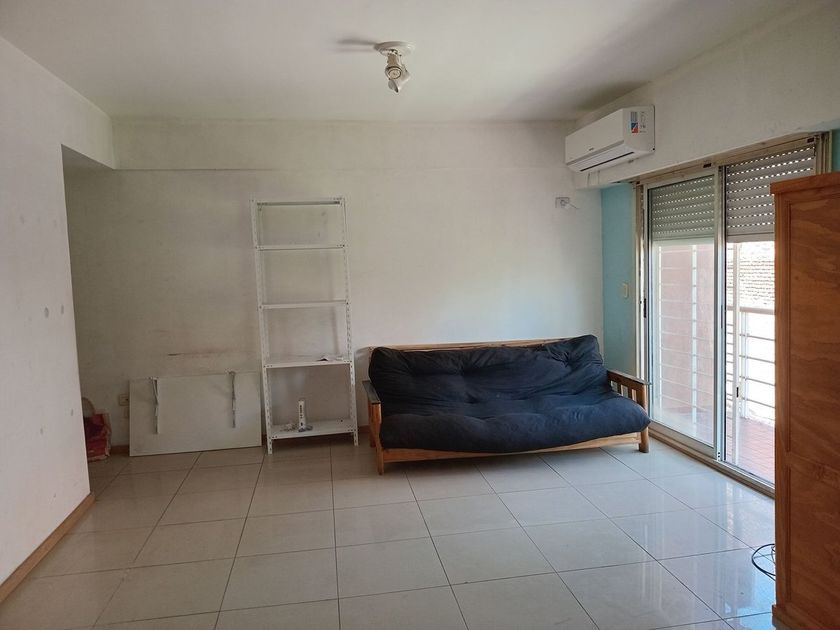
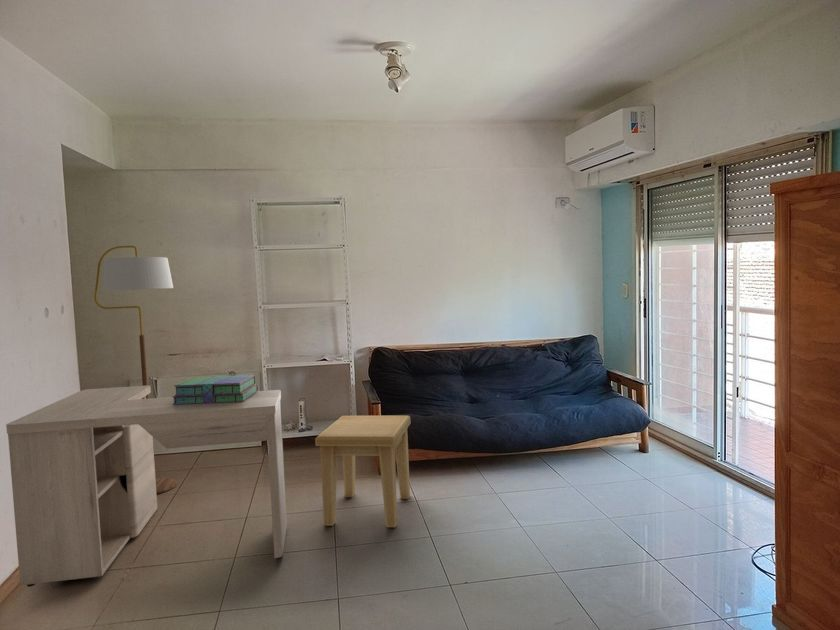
+ stack of books [171,374,259,405]
+ side table [314,415,412,528]
+ floor lamp [93,245,178,495]
+ desk [5,385,288,588]
